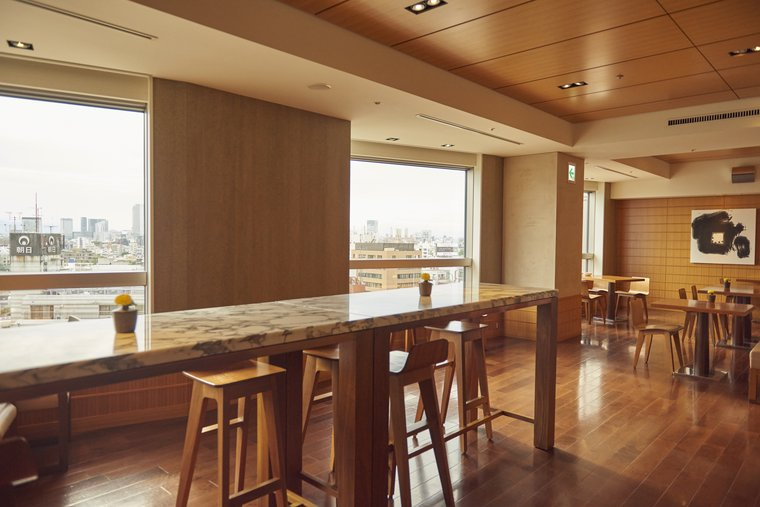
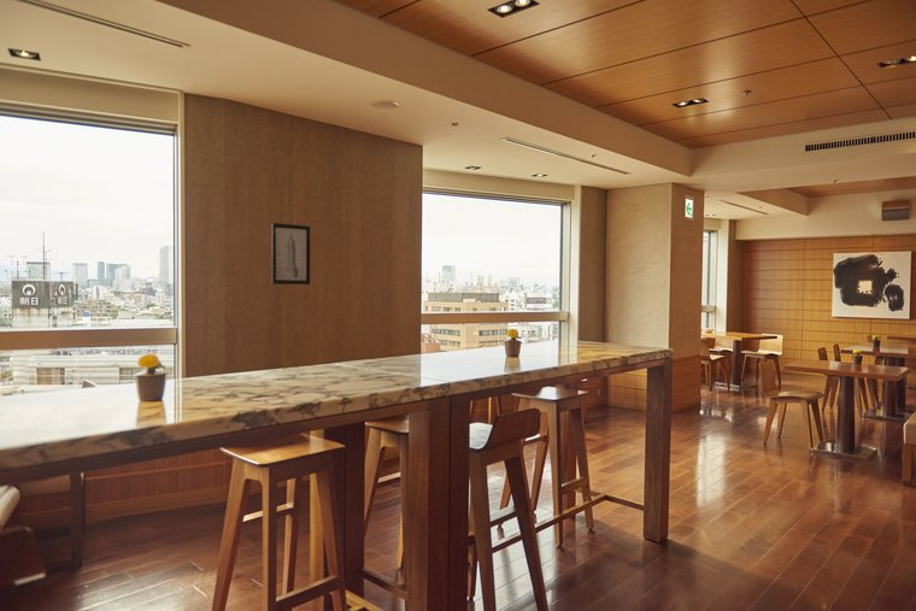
+ wall art [271,222,311,286]
